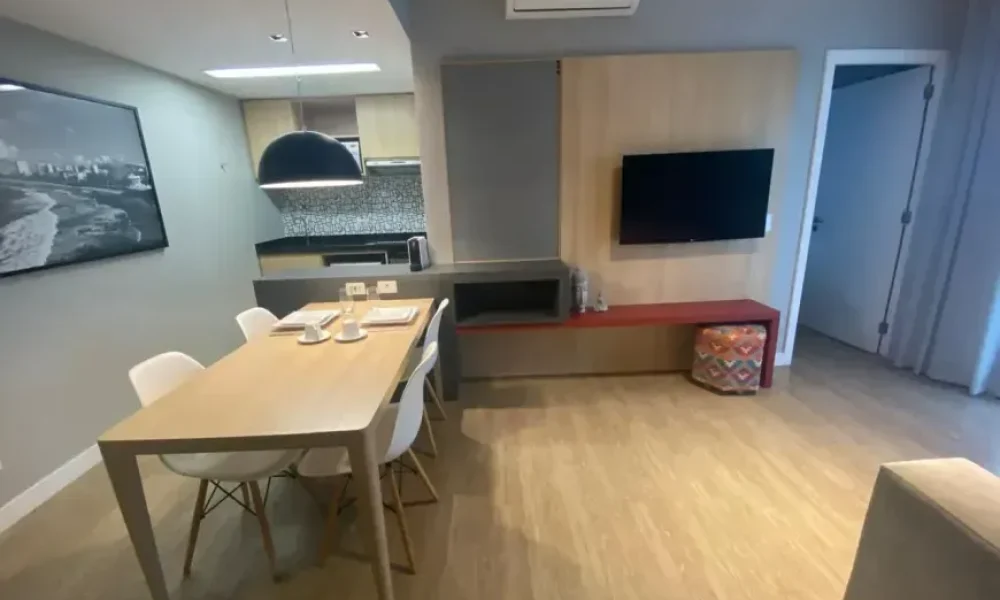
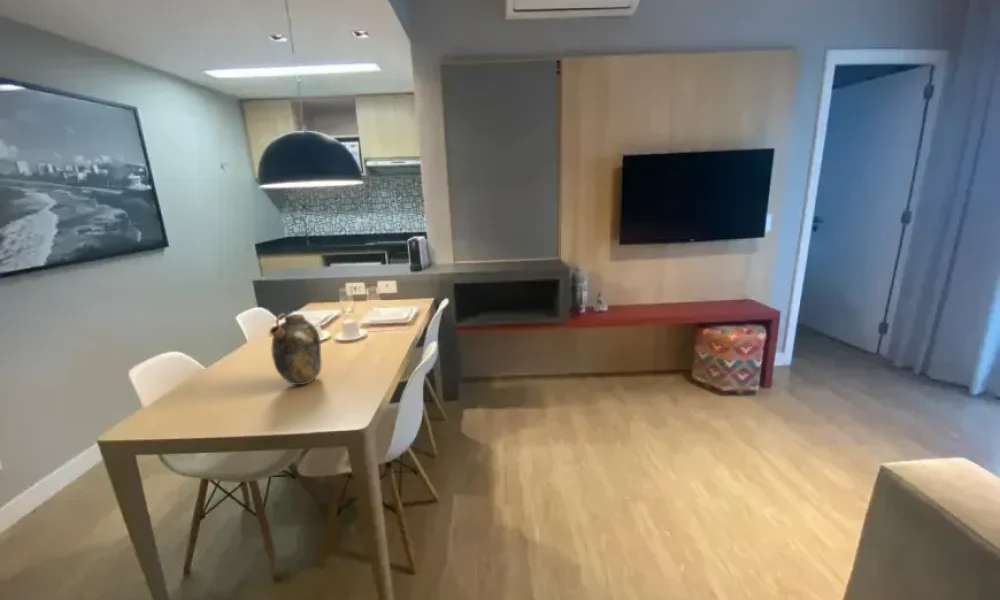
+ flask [269,312,322,386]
